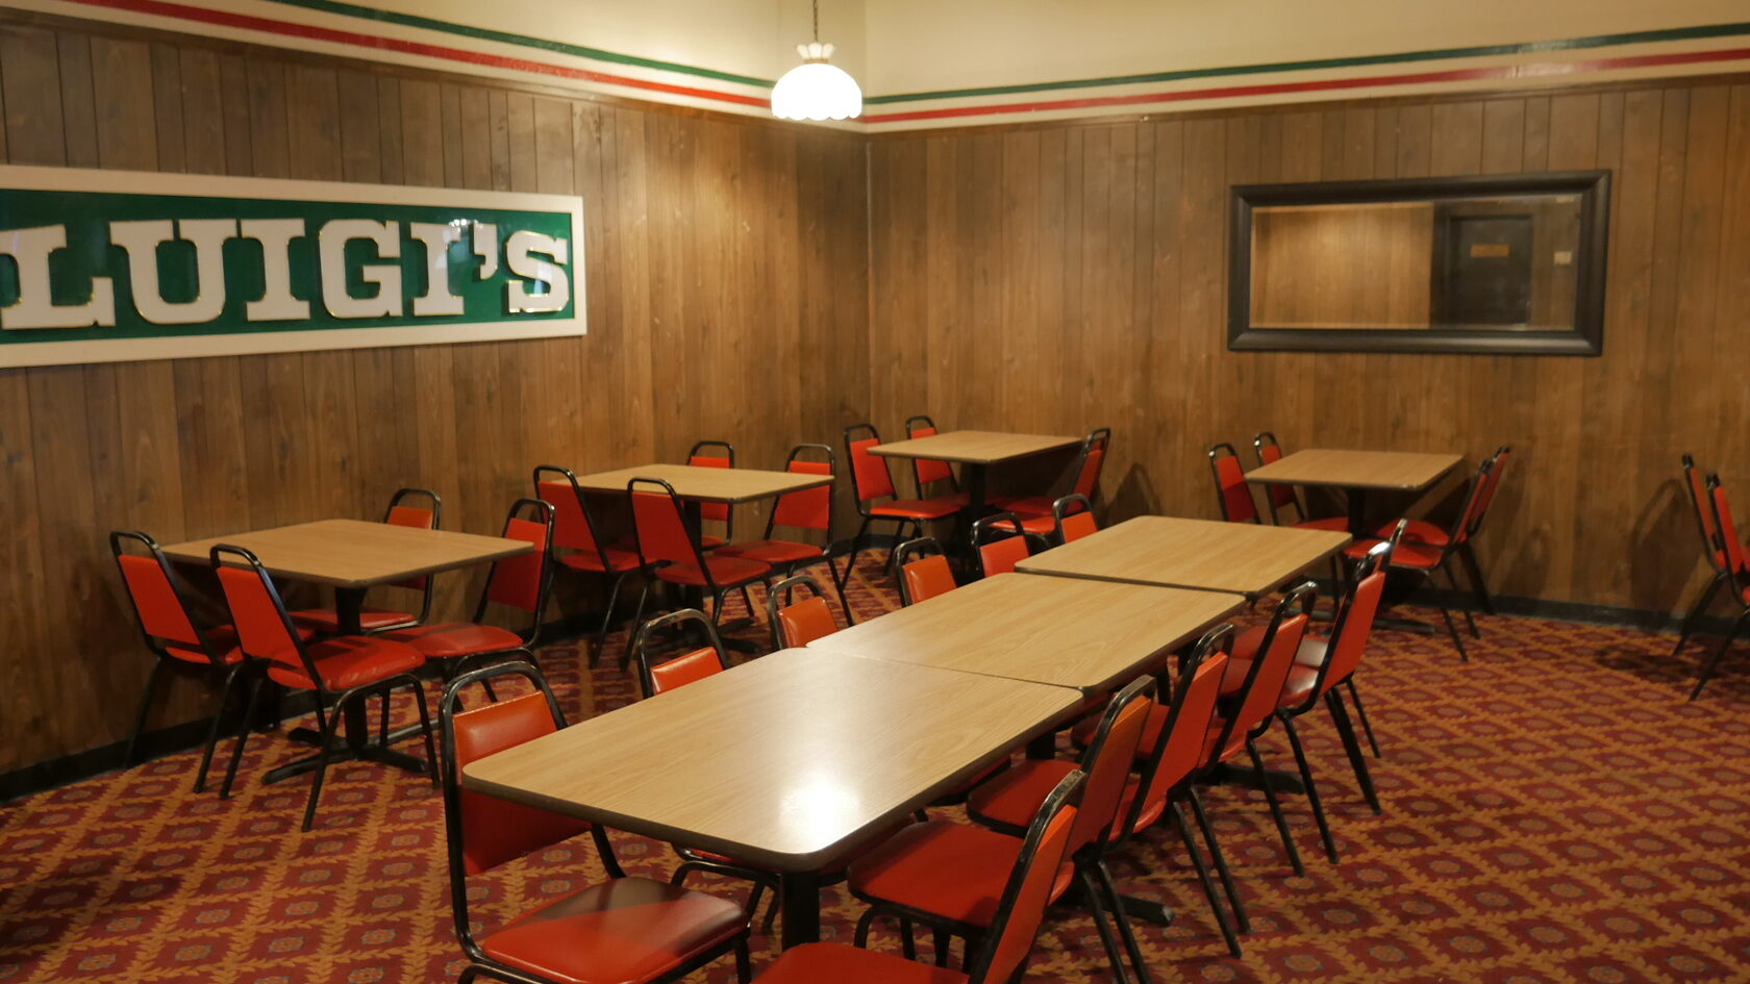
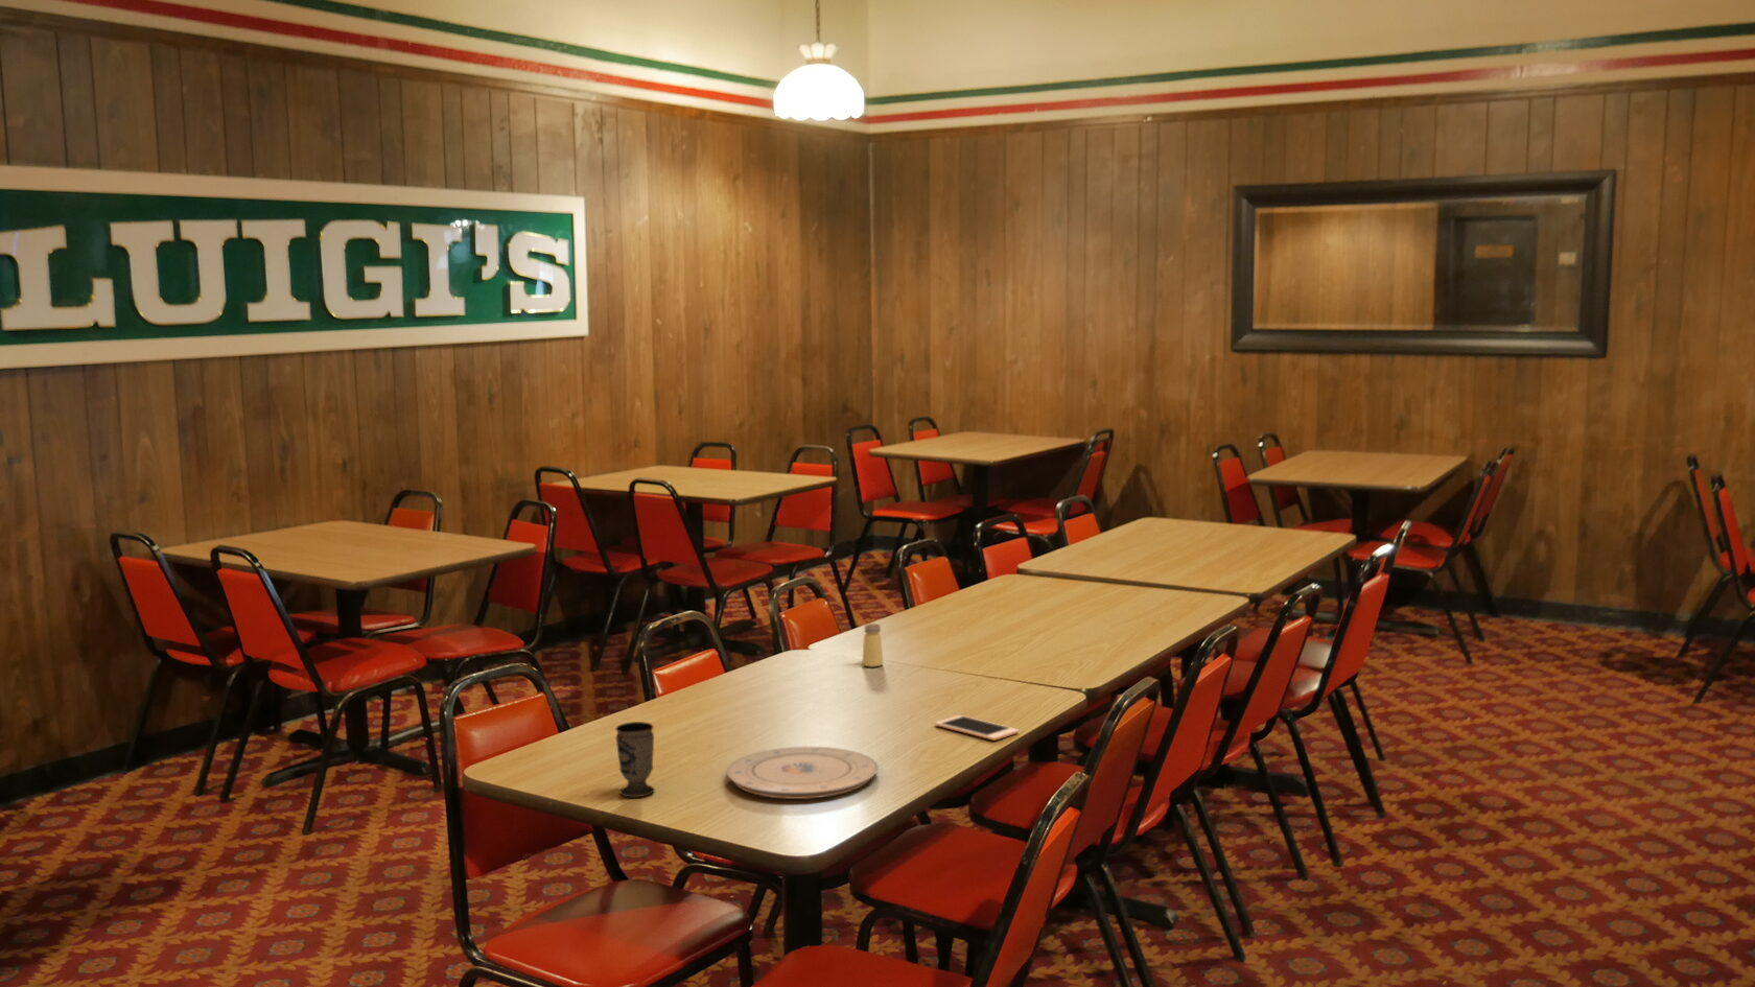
+ cup [615,721,656,798]
+ plate [726,746,879,800]
+ cell phone [934,715,1020,741]
+ saltshaker [861,623,885,669]
